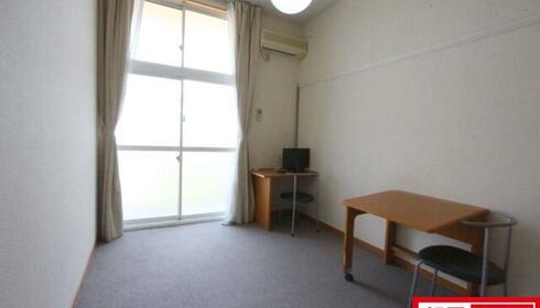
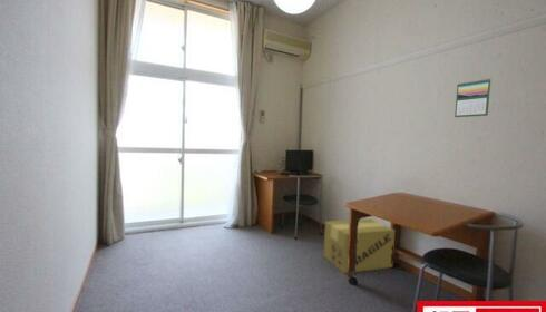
+ calendar [454,77,493,118]
+ cardboard box [322,217,396,274]
